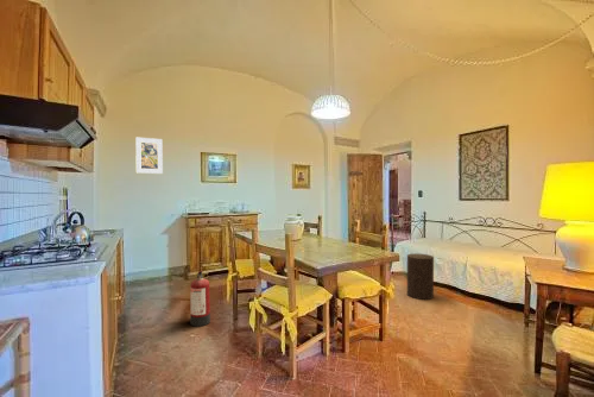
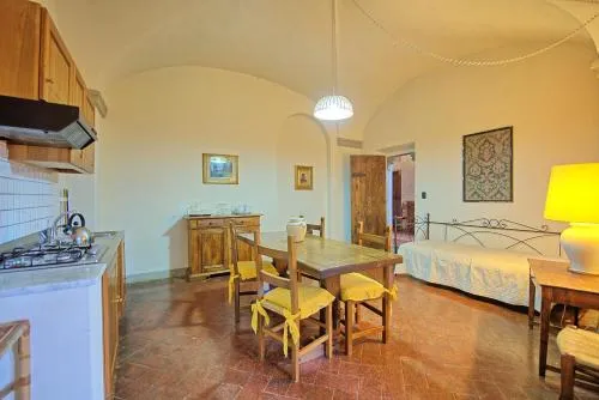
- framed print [134,136,164,175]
- stool [406,252,435,301]
- fire extinguisher [189,270,211,327]
